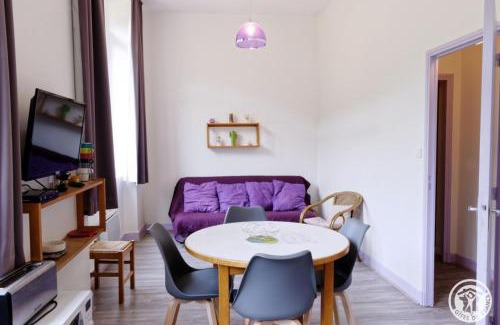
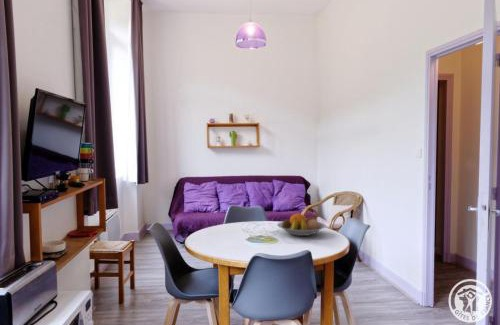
+ fruit bowl [276,212,327,237]
